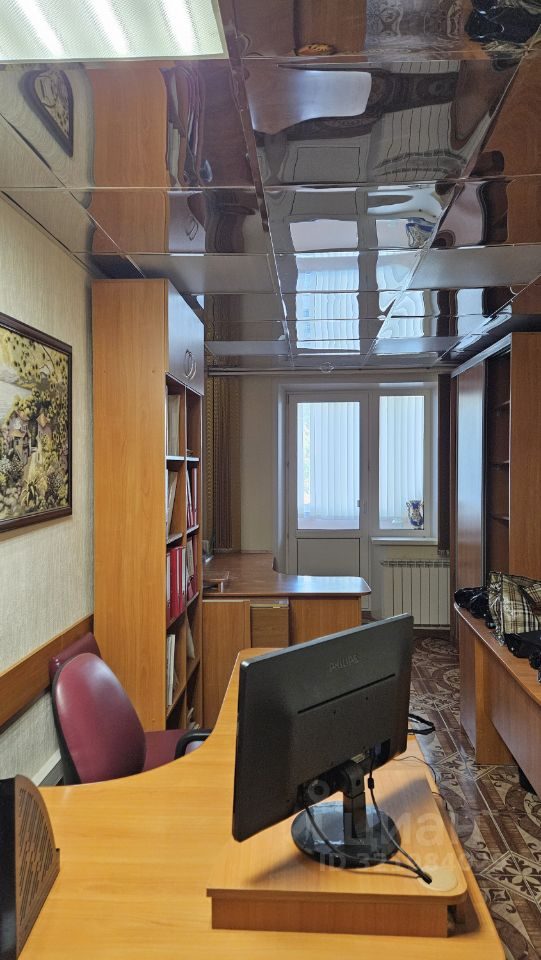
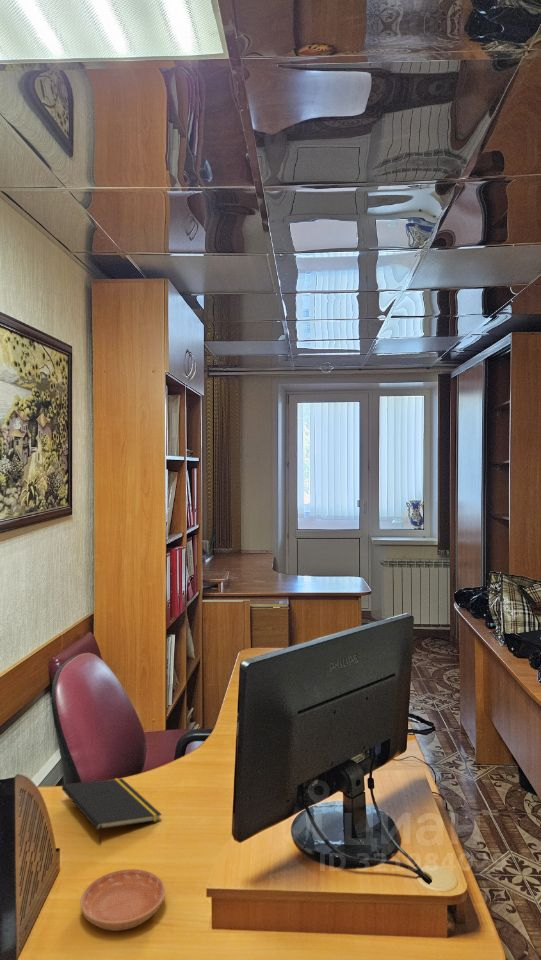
+ saucer [79,868,166,932]
+ notepad [61,777,163,846]
